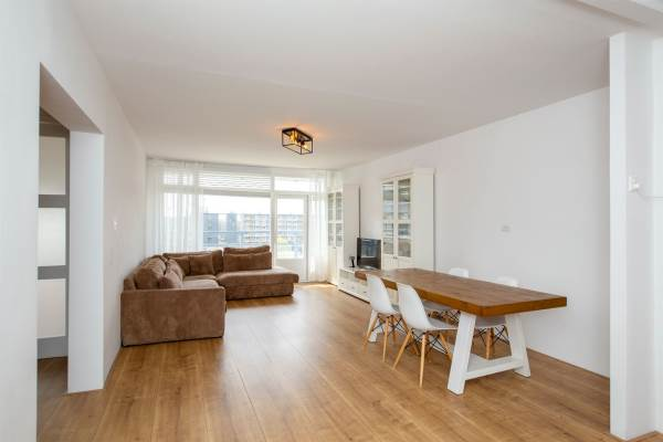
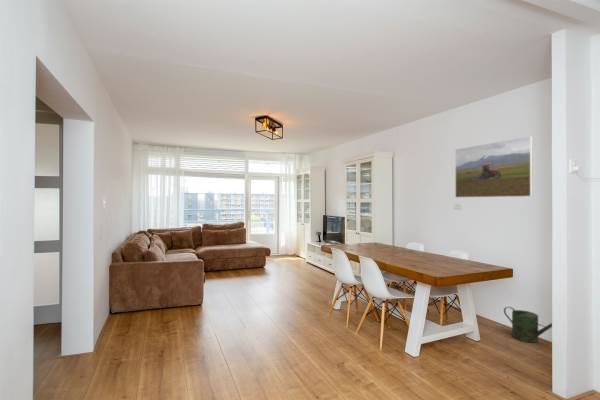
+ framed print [454,135,534,199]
+ watering can [503,306,553,344]
